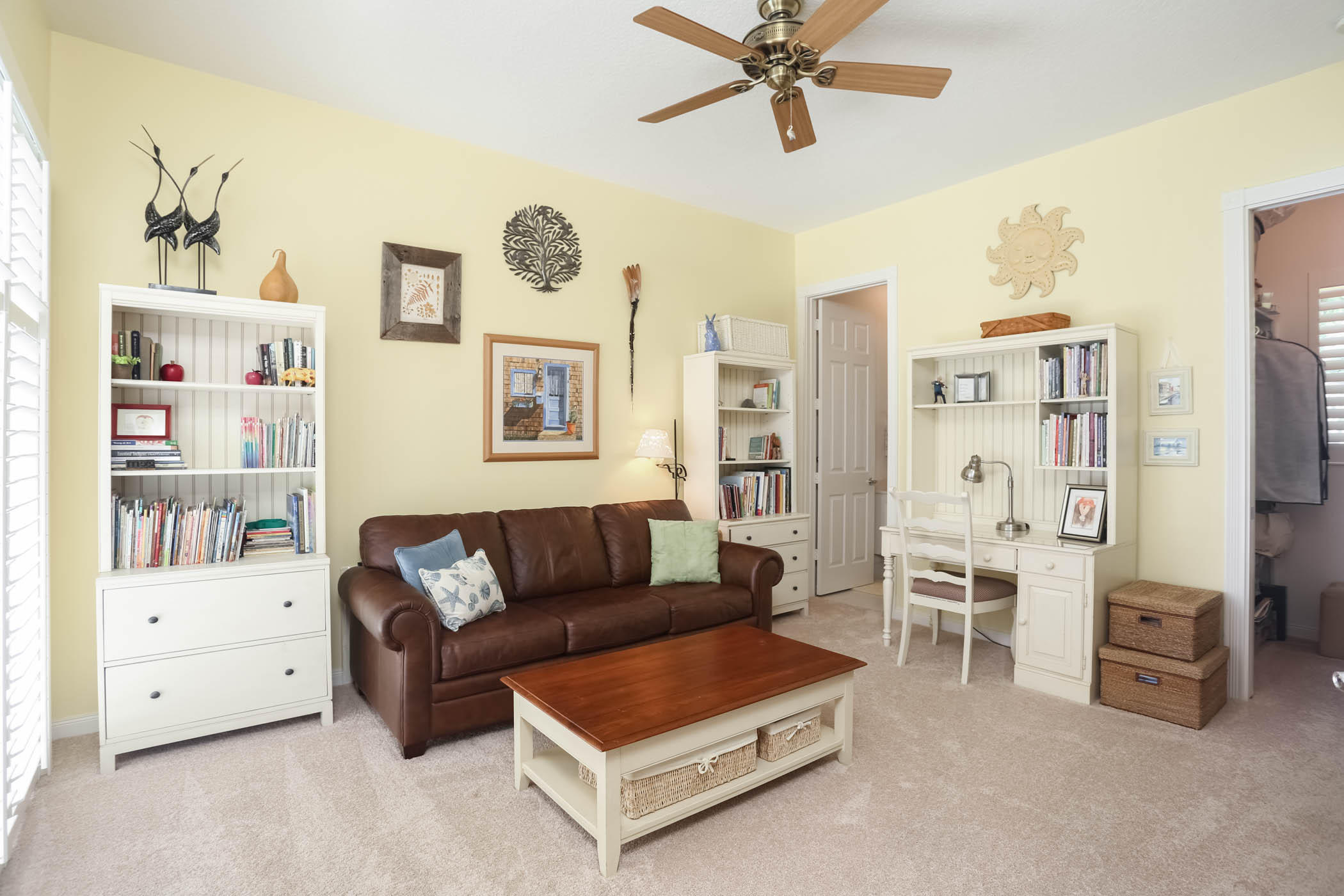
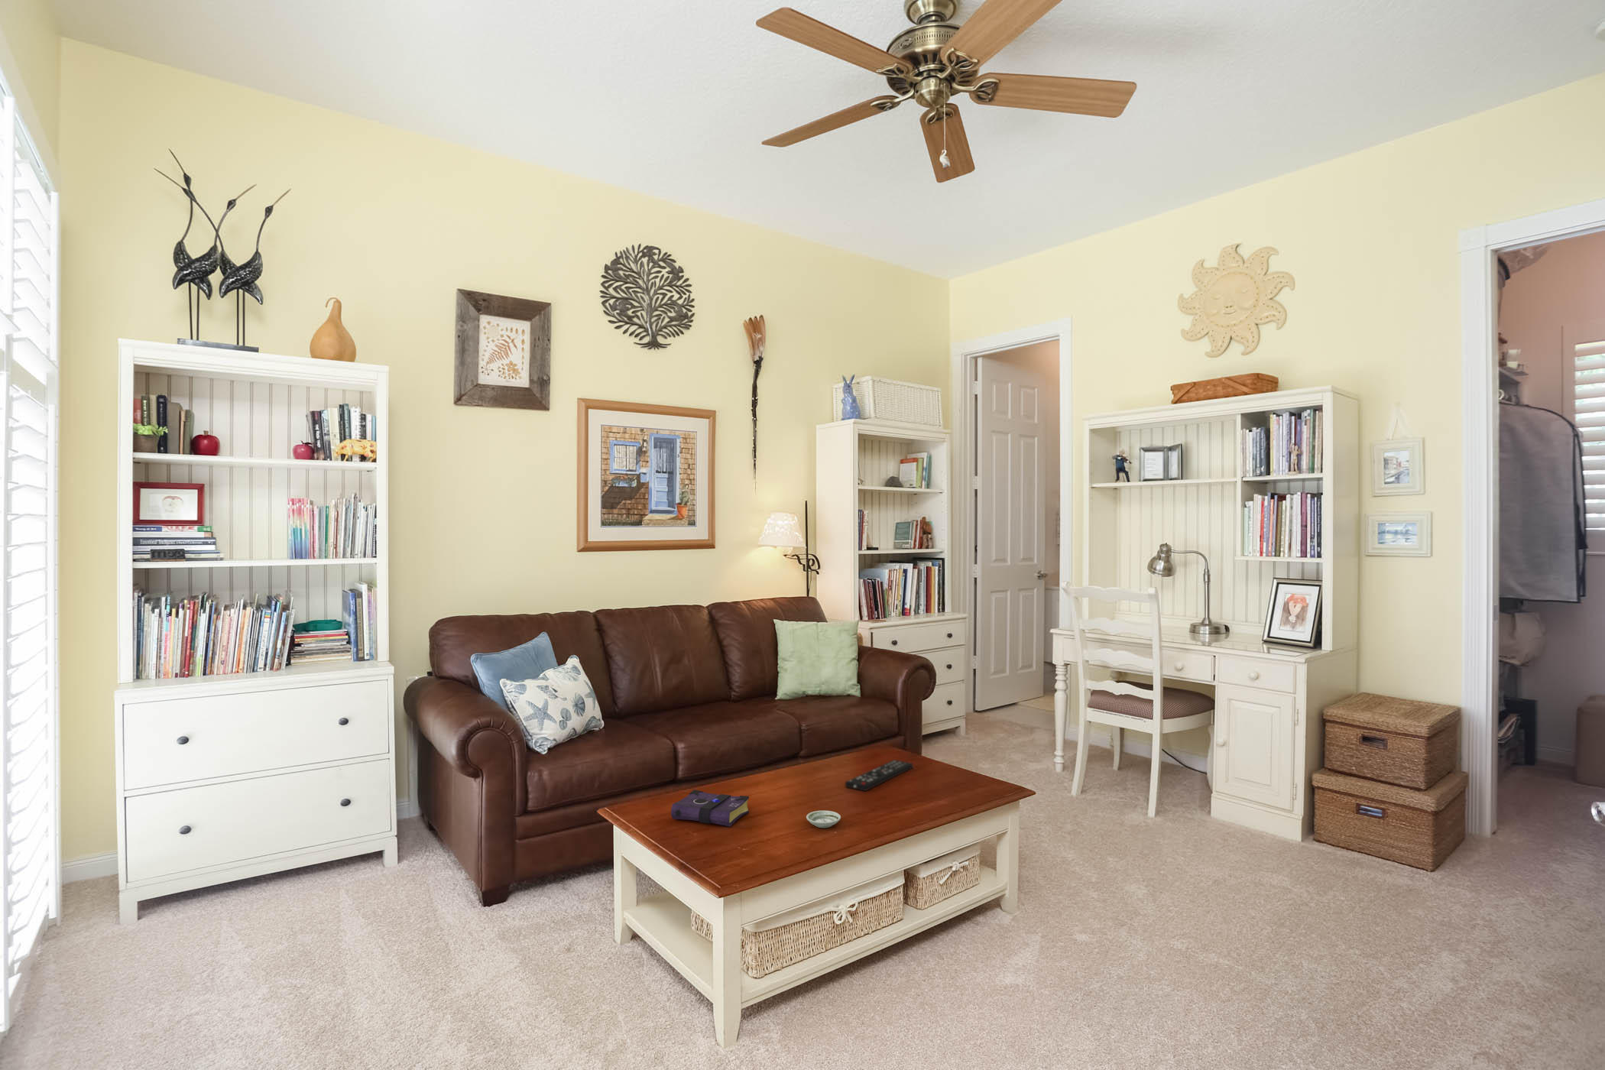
+ book [670,788,750,826]
+ remote control [844,760,914,792]
+ saucer [806,810,842,829]
